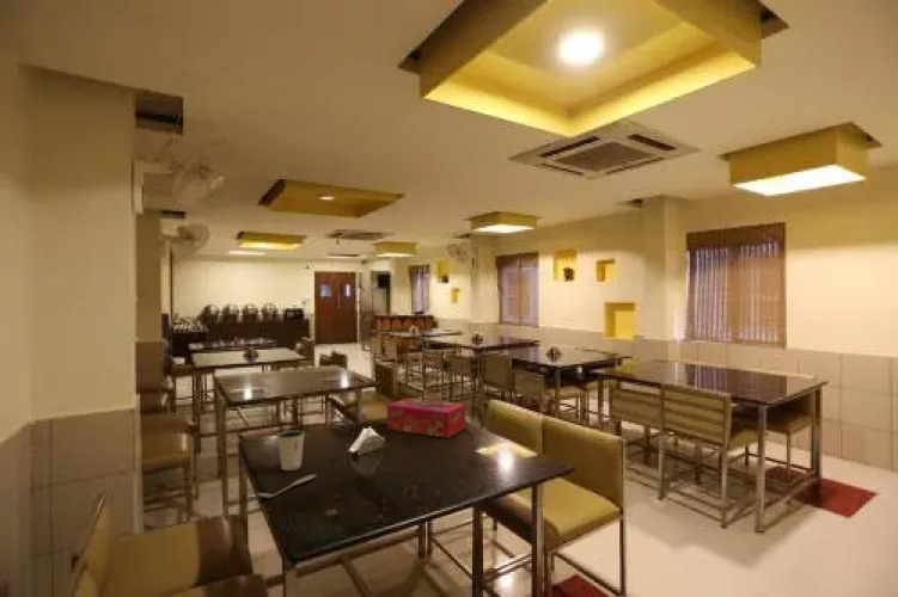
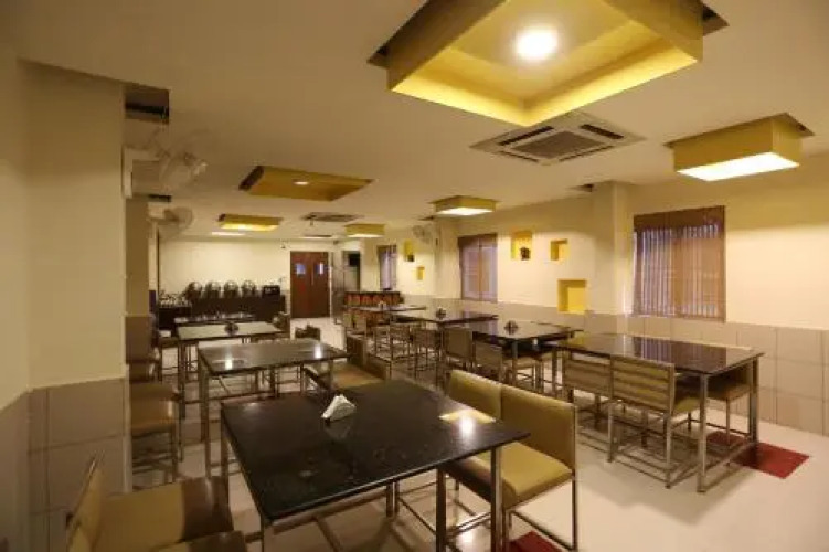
- dixie cup [275,429,306,472]
- tissue box [385,396,466,439]
- spoon [256,473,317,499]
